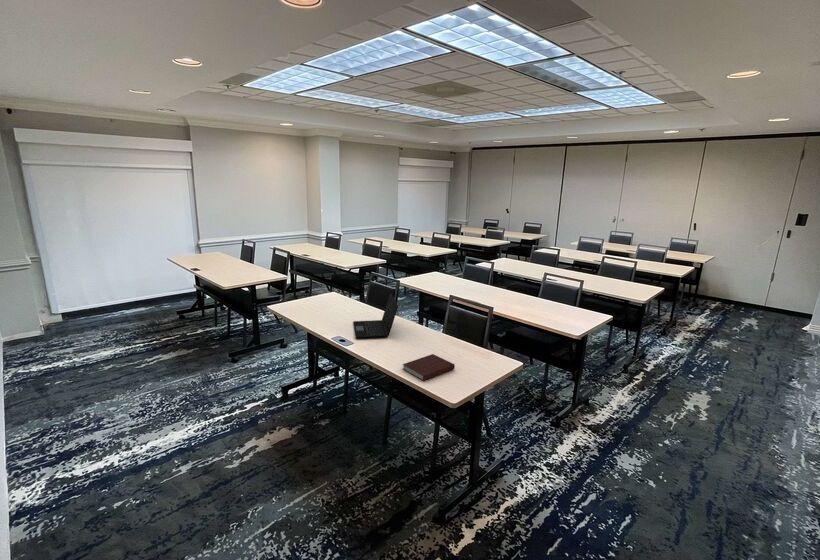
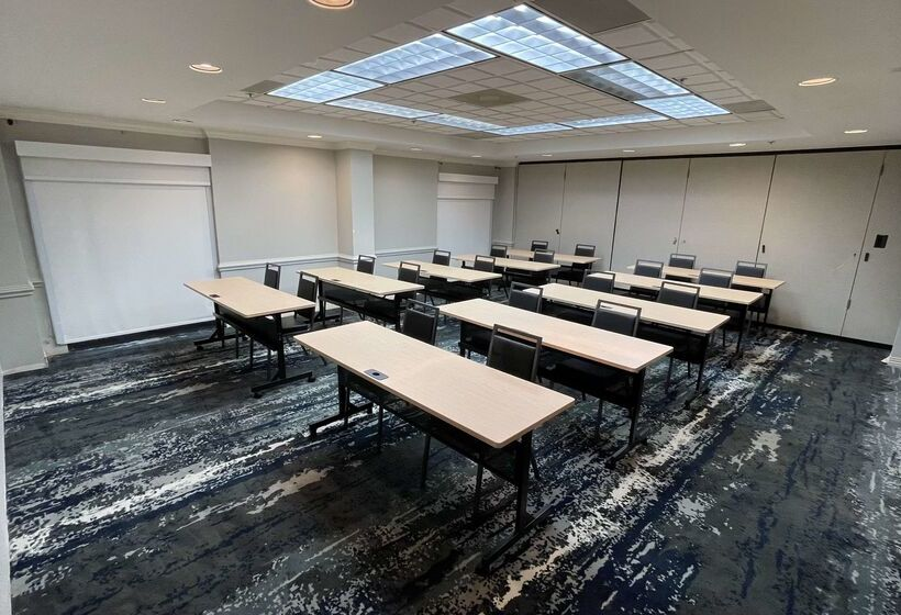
- laptop [352,293,399,339]
- notebook [402,353,456,382]
